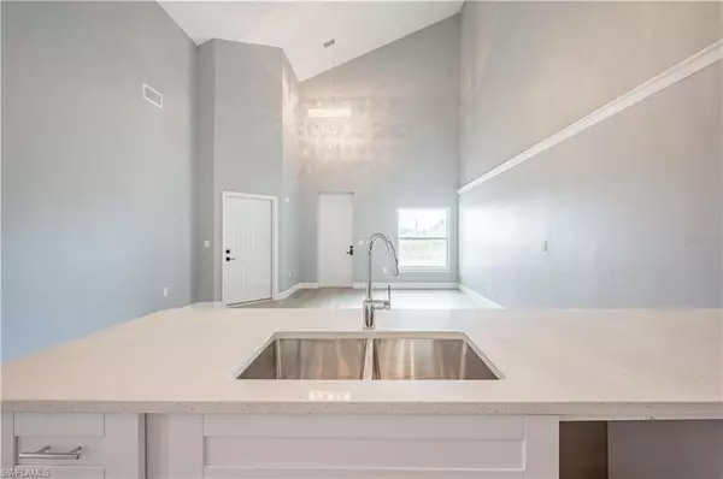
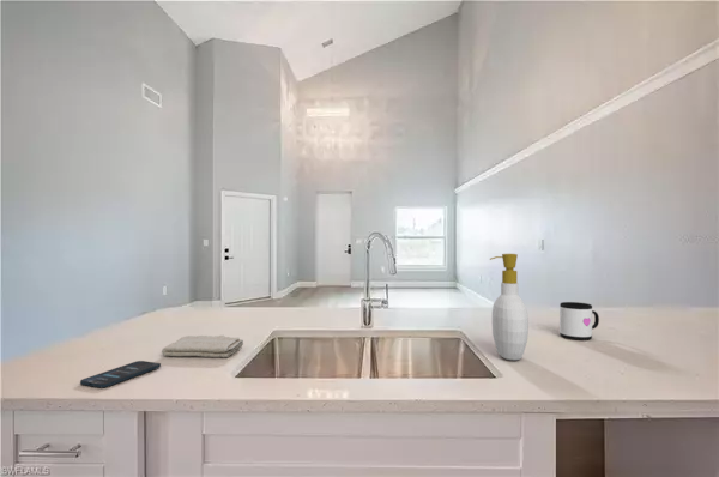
+ mug [558,301,600,342]
+ soap bottle [489,253,530,362]
+ washcloth [161,334,244,358]
+ smartphone [79,360,162,388]
